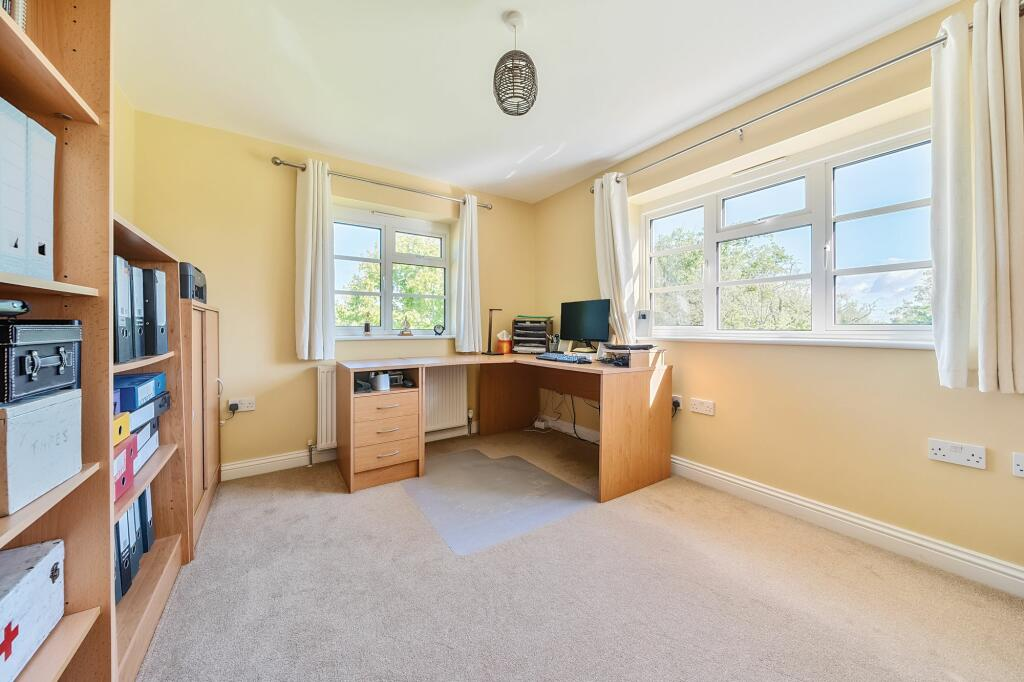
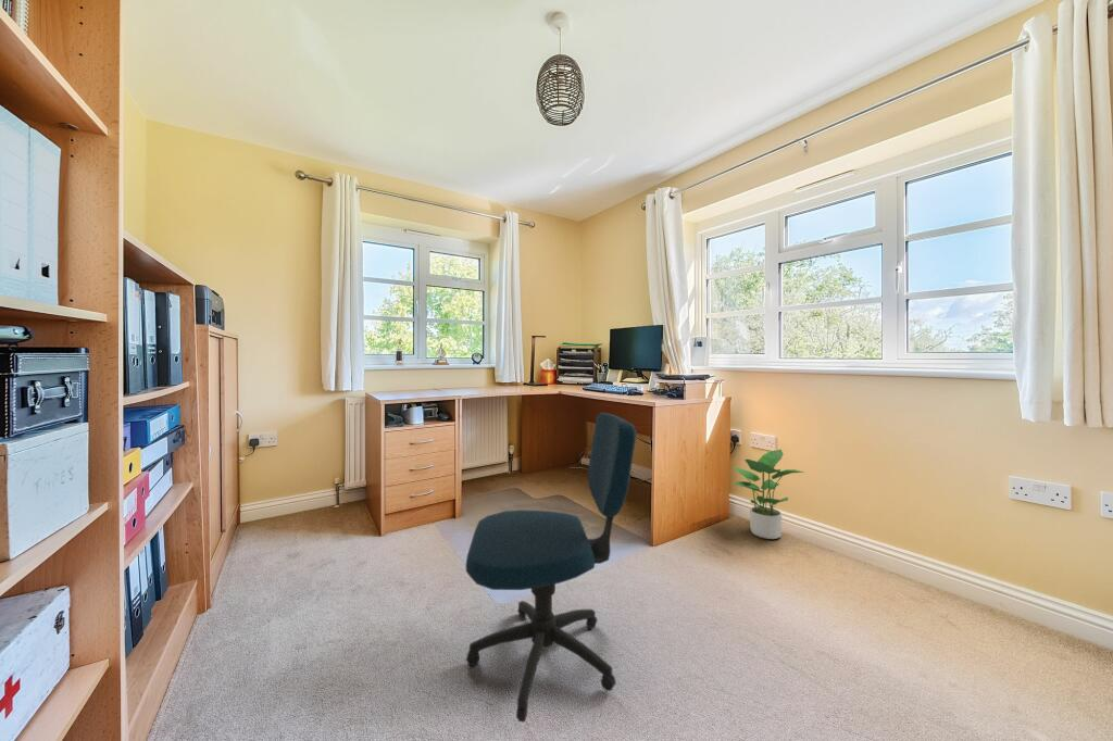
+ potted plant [730,449,805,540]
+ office chair [465,412,638,724]
